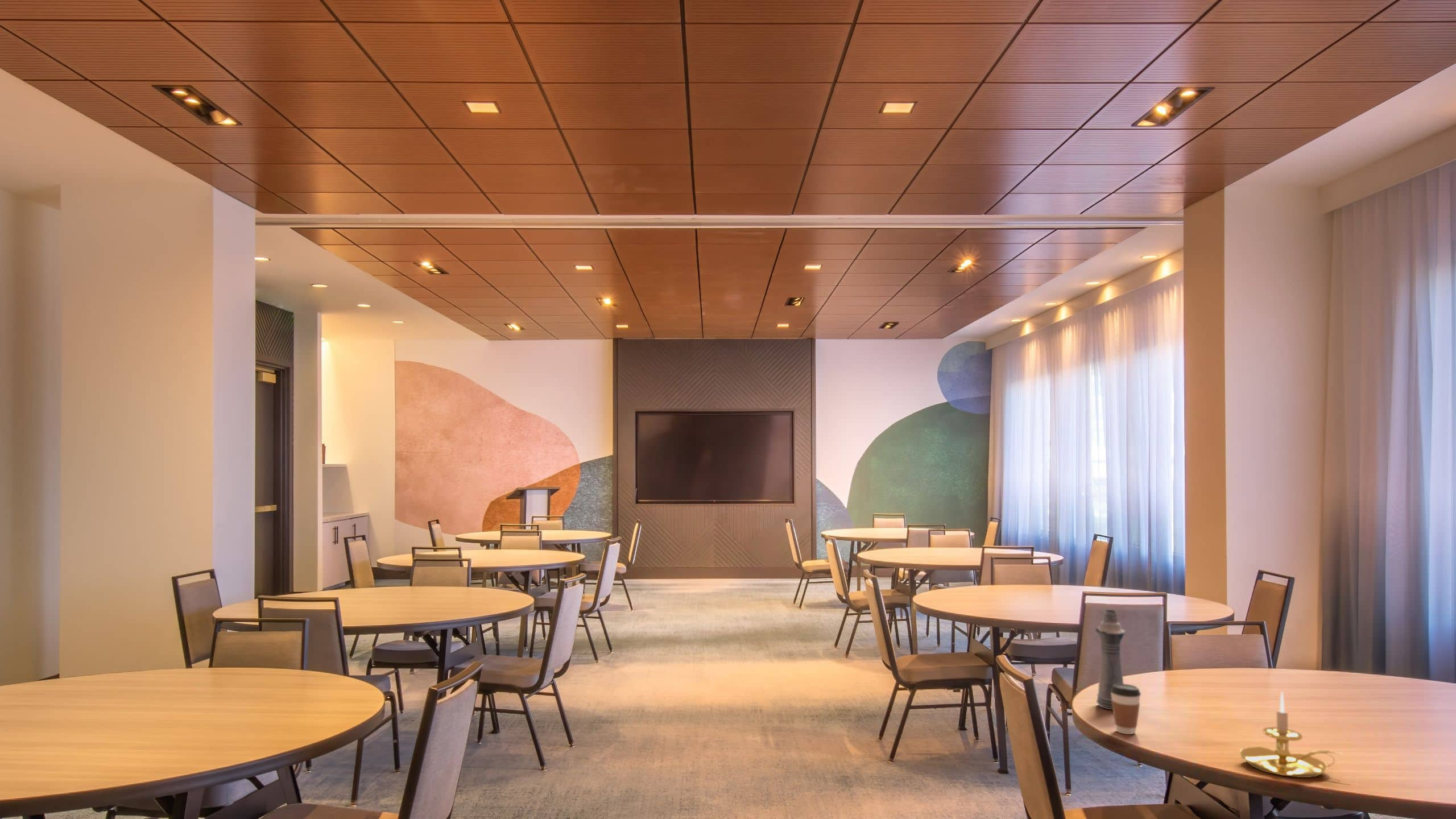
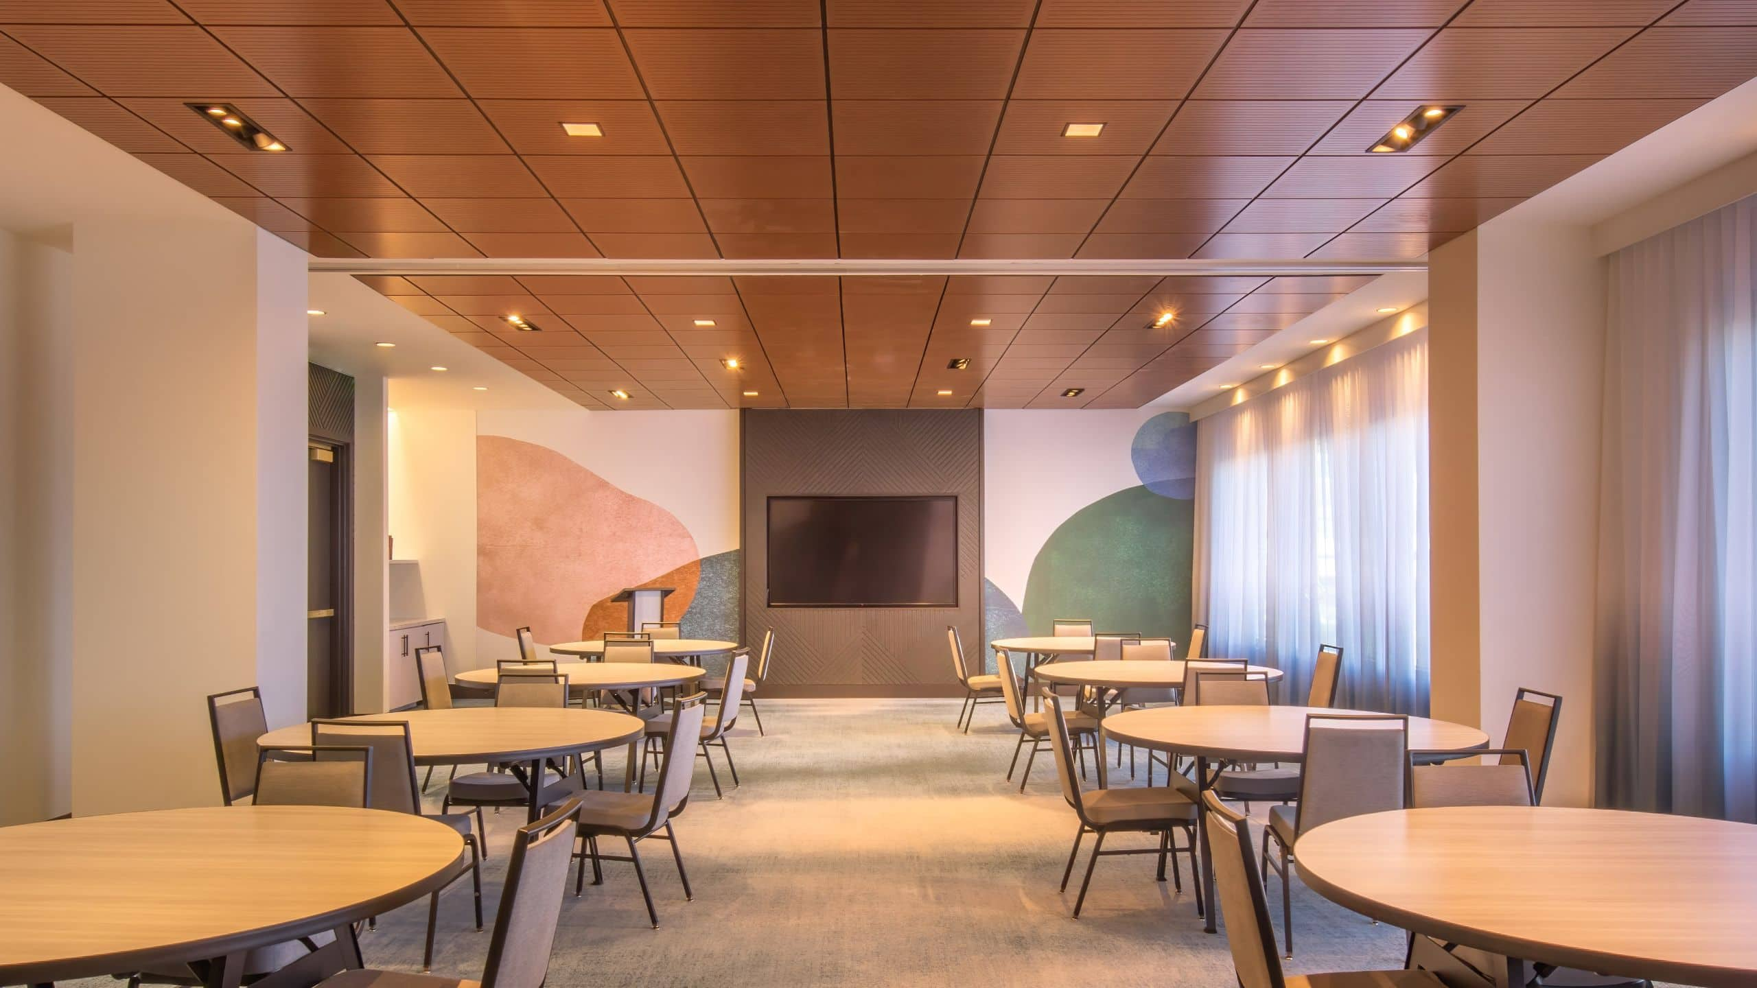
- coffee cup [1111,684,1141,735]
- candle holder [1239,691,1343,778]
- bottle [1095,609,1126,710]
